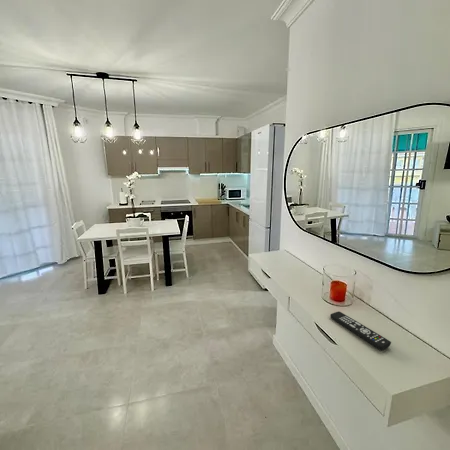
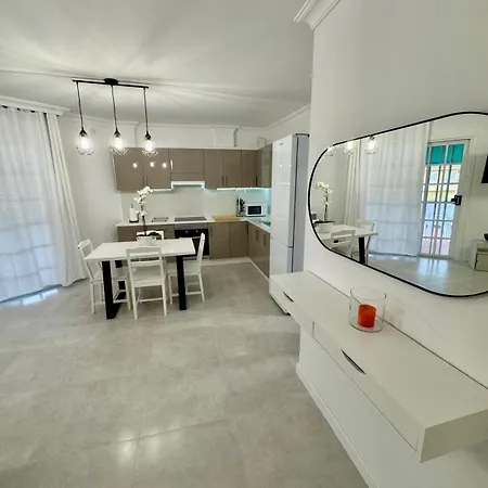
- remote control [330,310,392,351]
